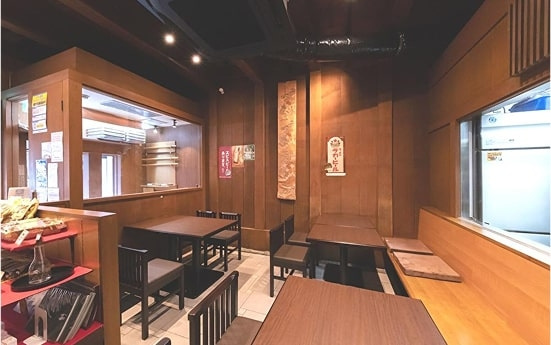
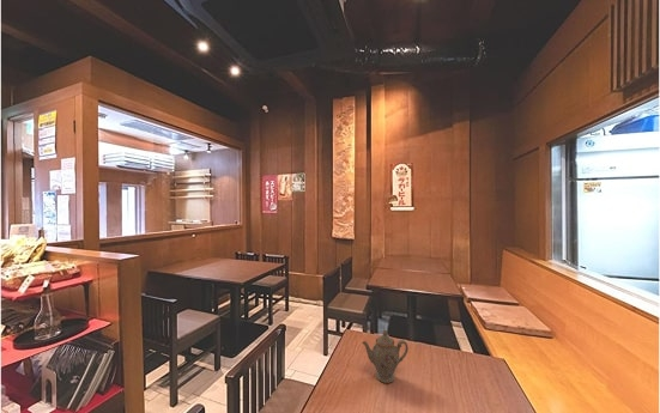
+ chinaware [361,328,410,384]
